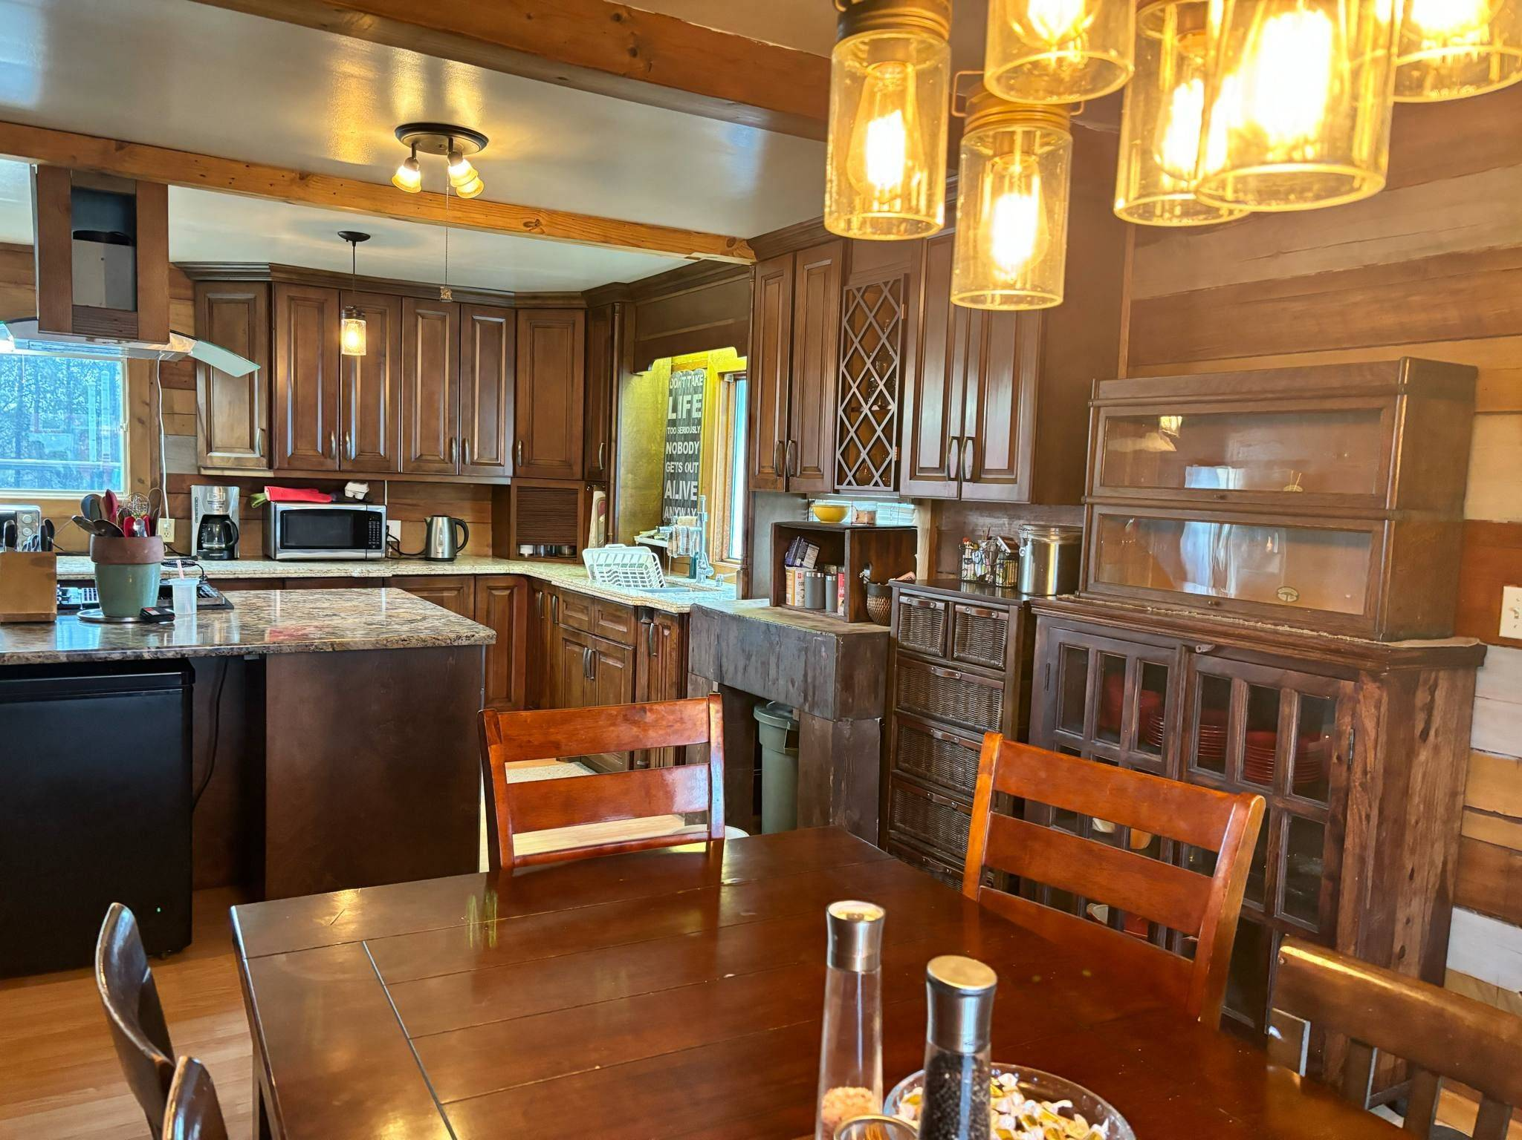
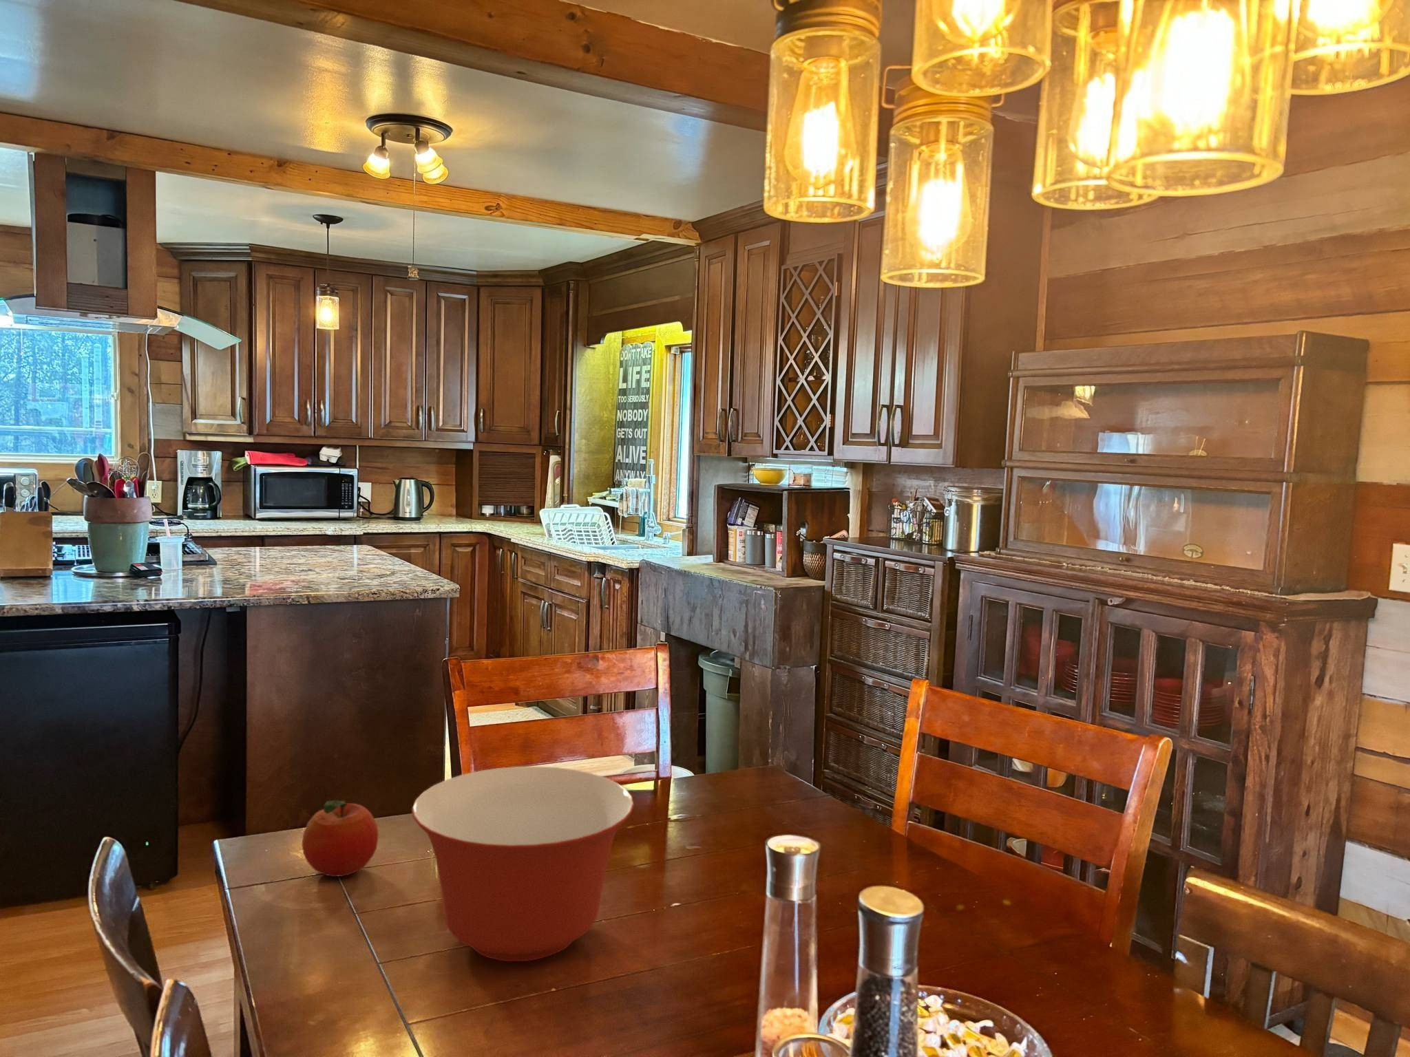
+ mixing bowl [411,766,635,962]
+ fruit [301,799,380,877]
